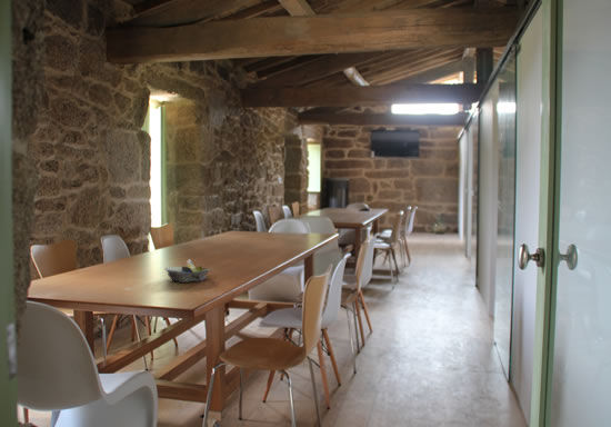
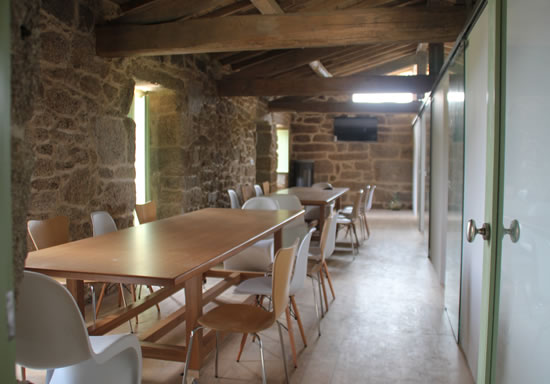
- decorative bowl [163,258,212,284]
